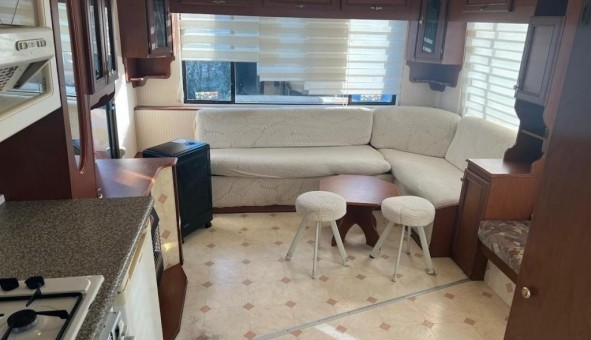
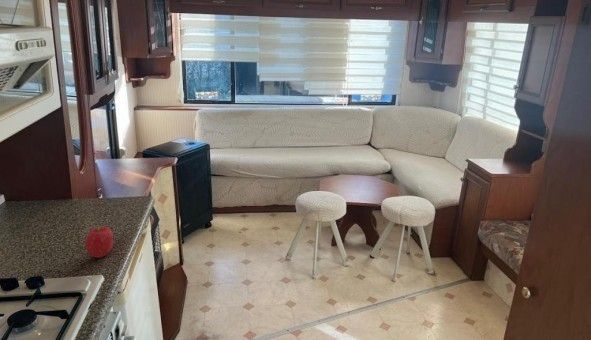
+ fruit [84,225,114,259]
